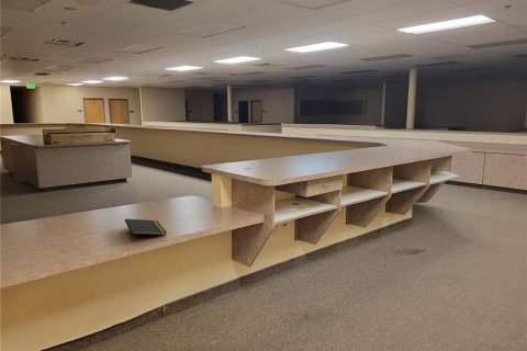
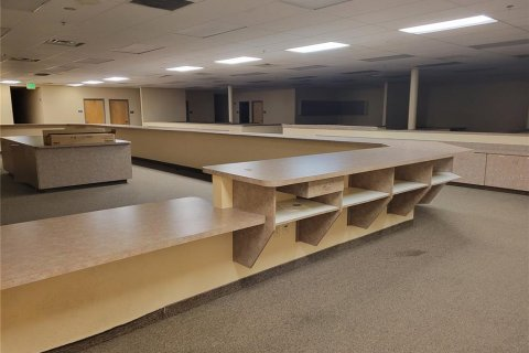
- notepad [124,218,168,241]
